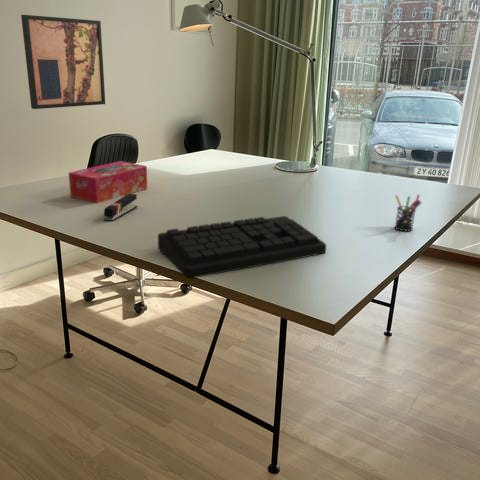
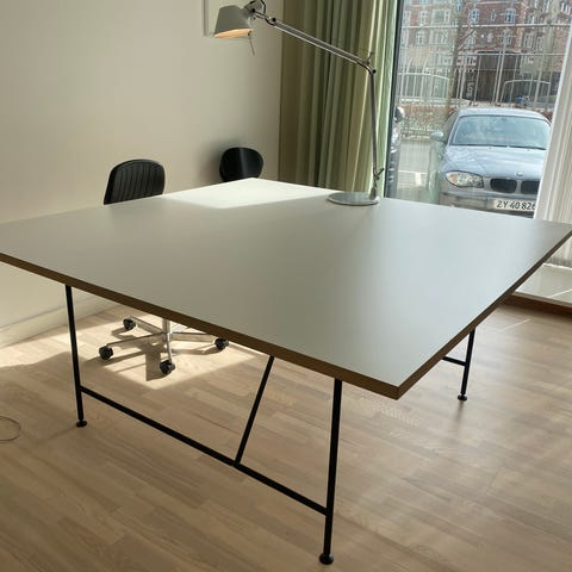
- wall art [20,14,106,110]
- stapler [103,193,138,222]
- pen holder [393,193,422,232]
- tissue box [68,160,148,204]
- keyboard [157,215,327,279]
